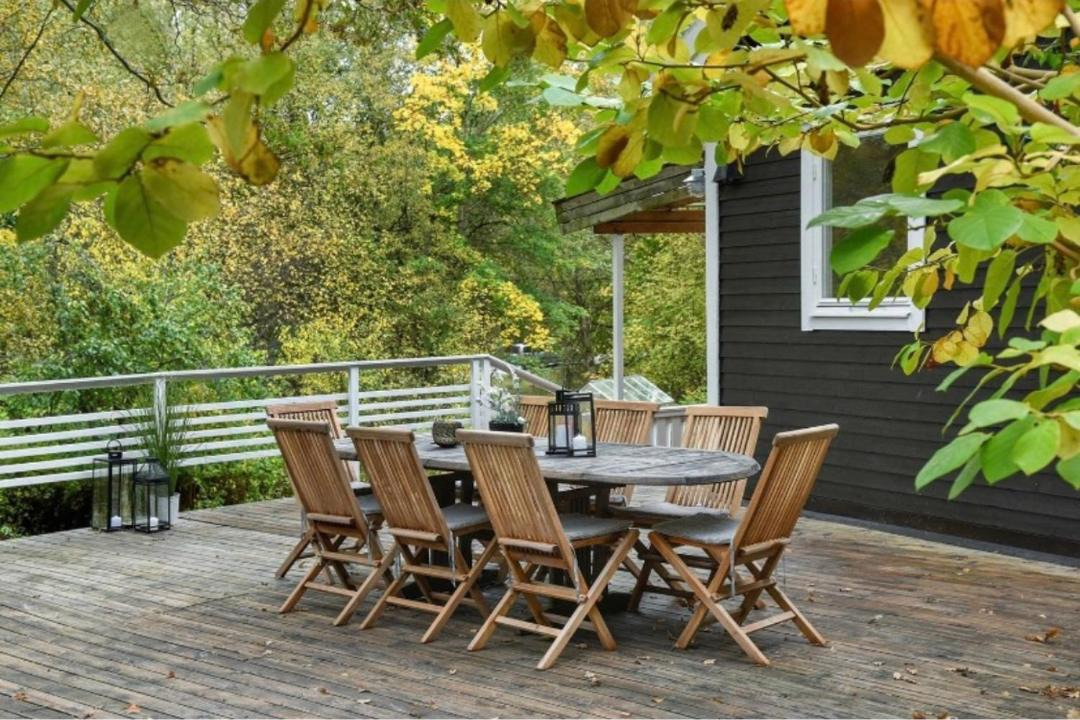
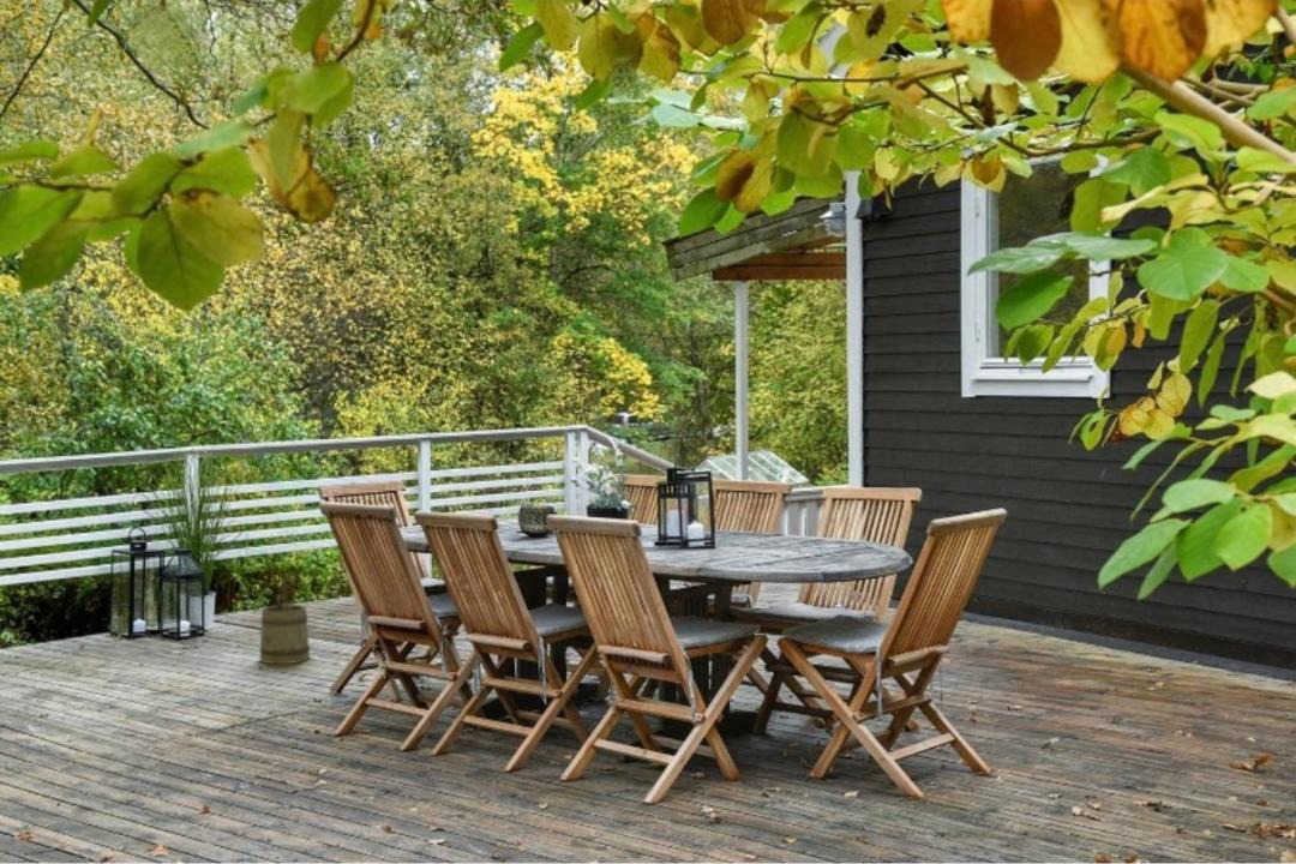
+ bucket [258,578,311,665]
